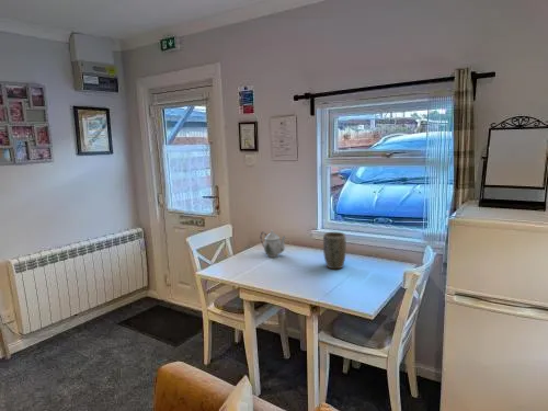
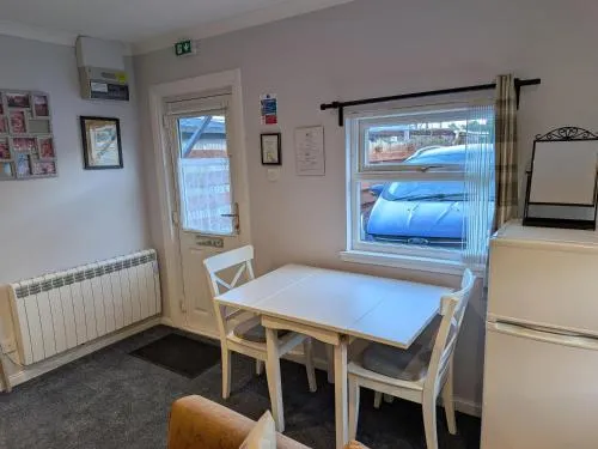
- plant pot [322,231,347,270]
- teapot [259,229,287,259]
